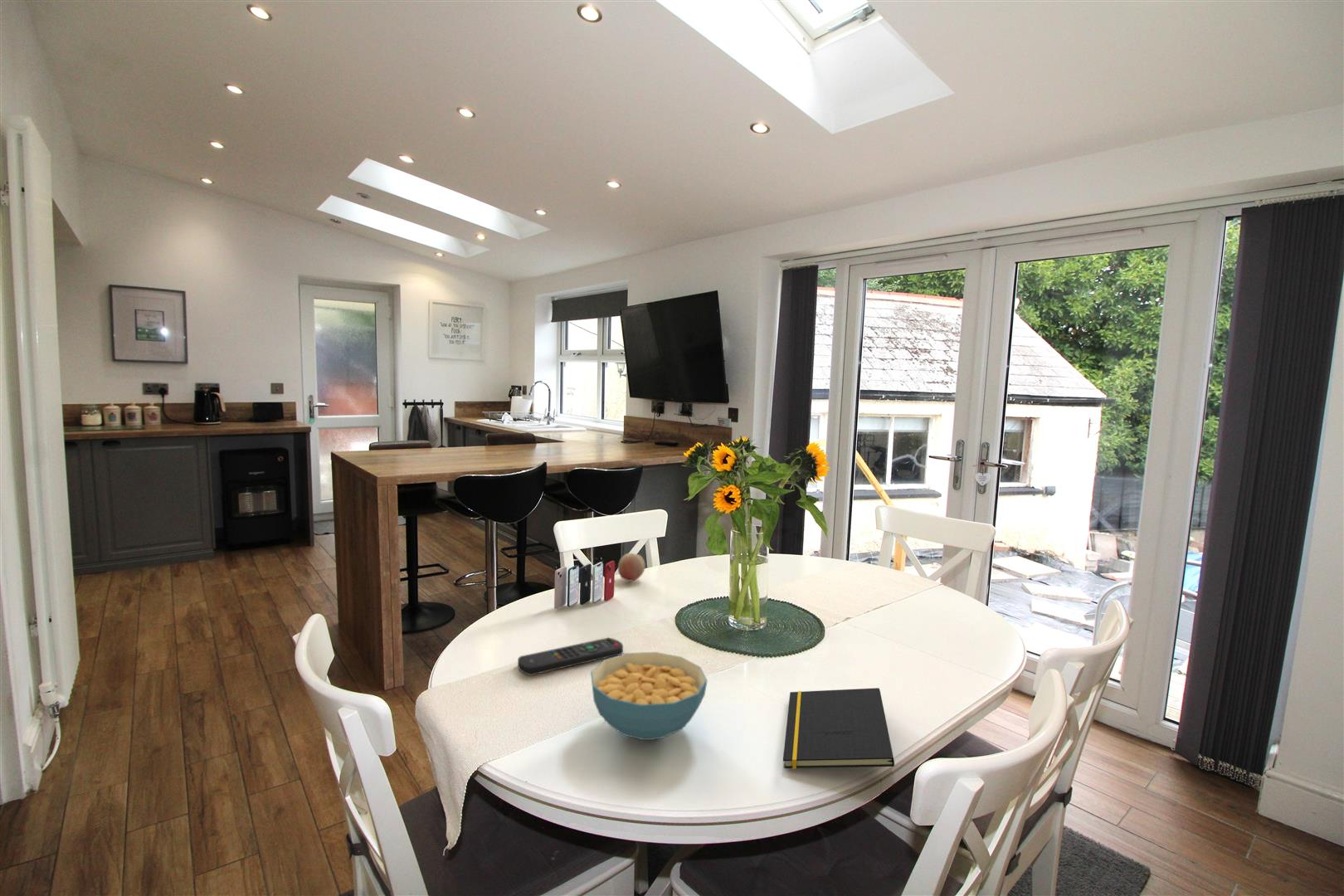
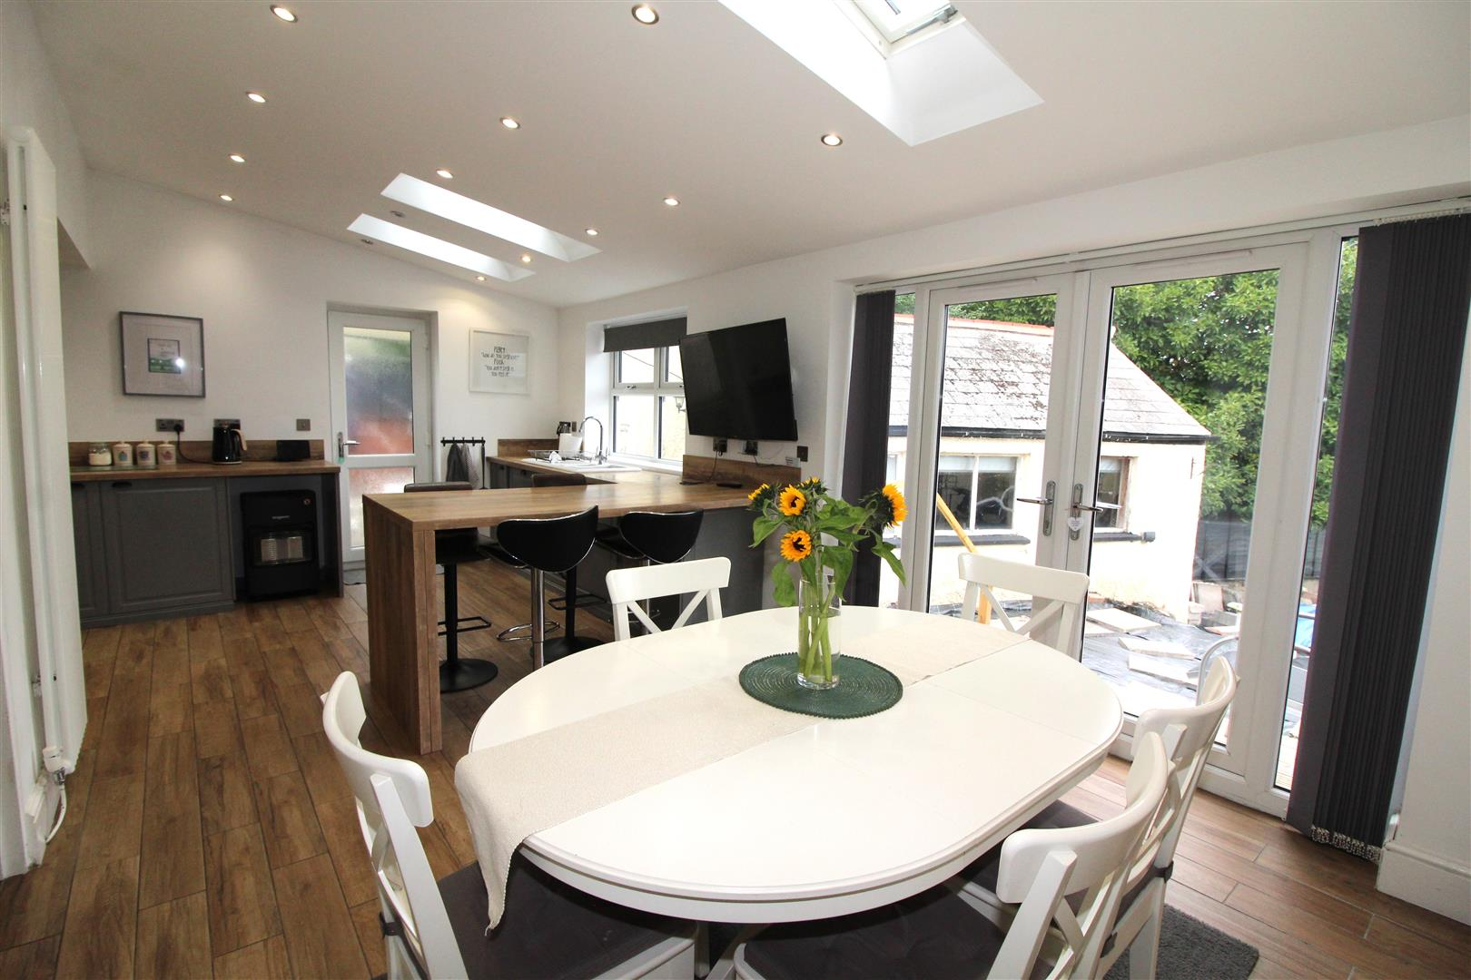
- cereal bowl [590,651,709,741]
- remote control [517,637,624,676]
- fruit [617,553,645,582]
- notepad [782,687,895,770]
- smartphone [553,560,616,610]
